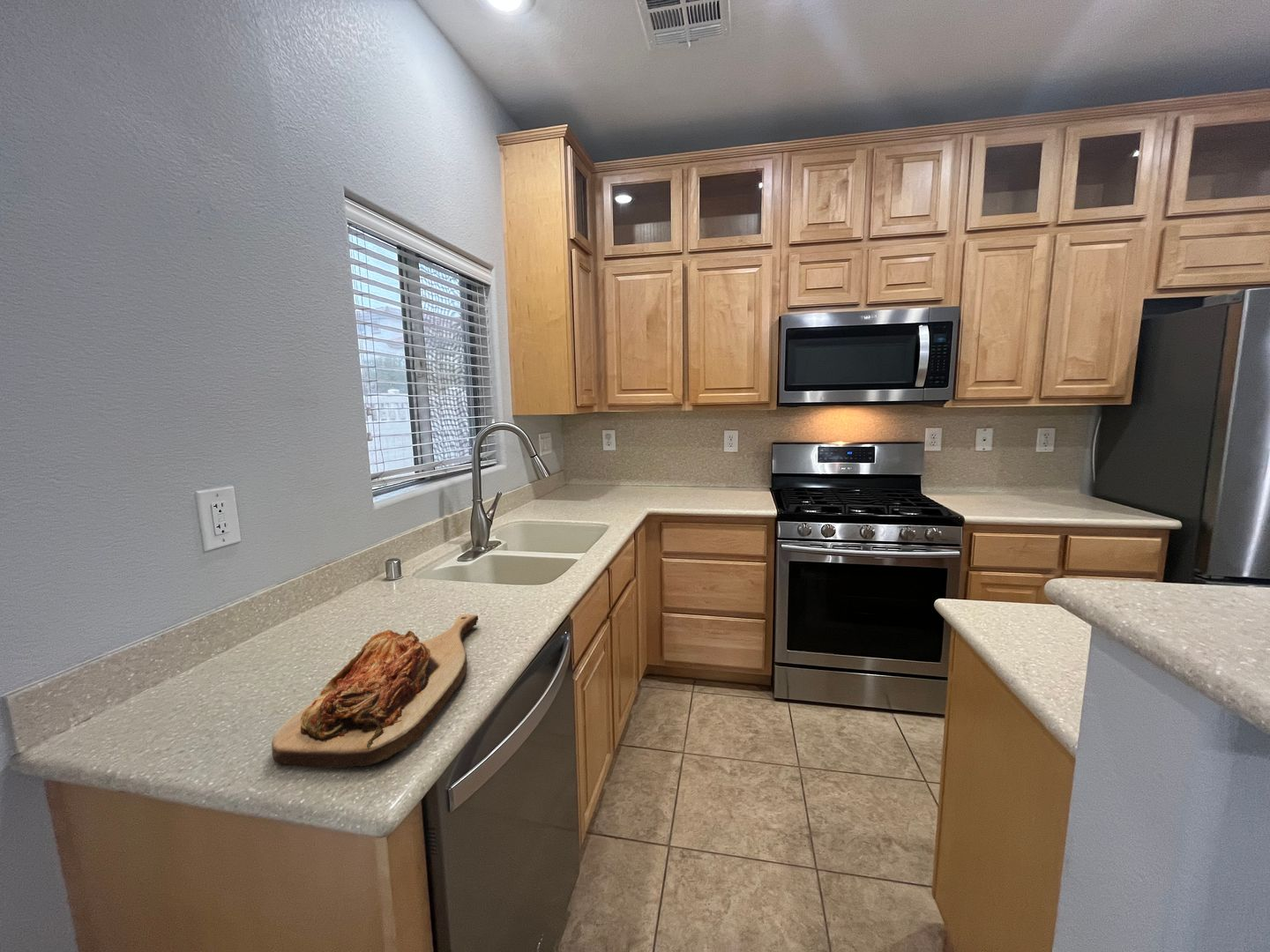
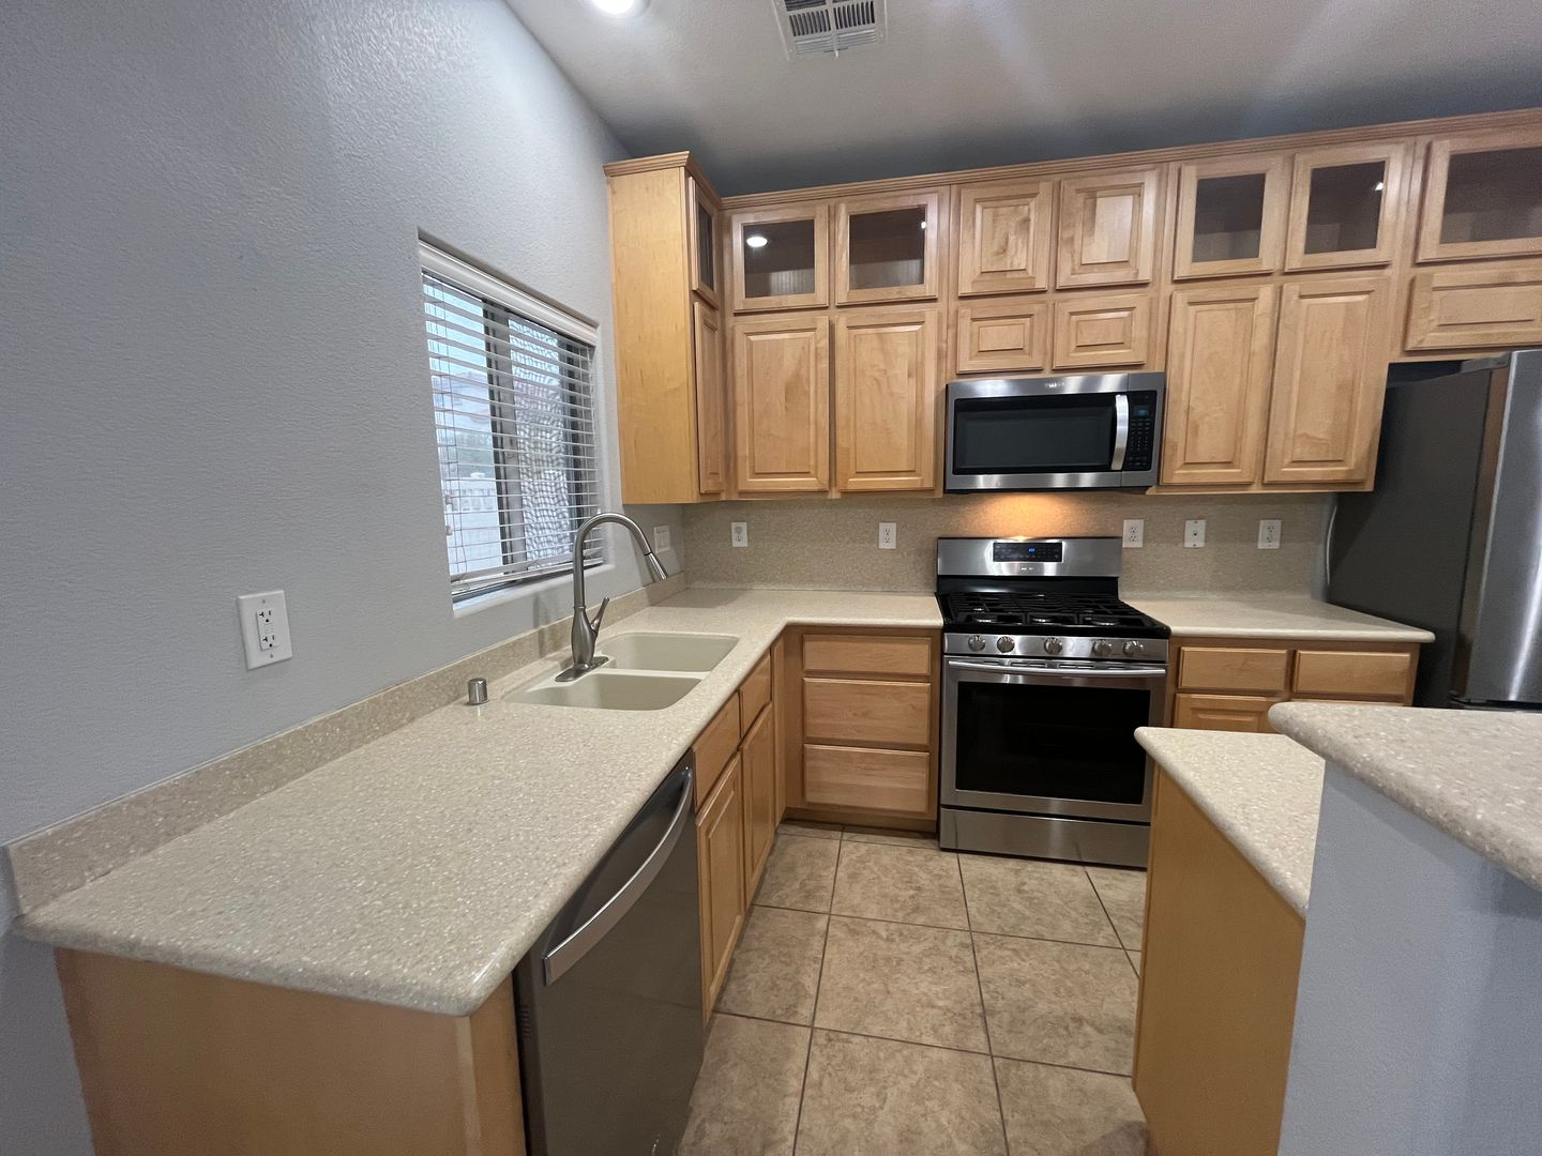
- cutting board [271,614,479,769]
